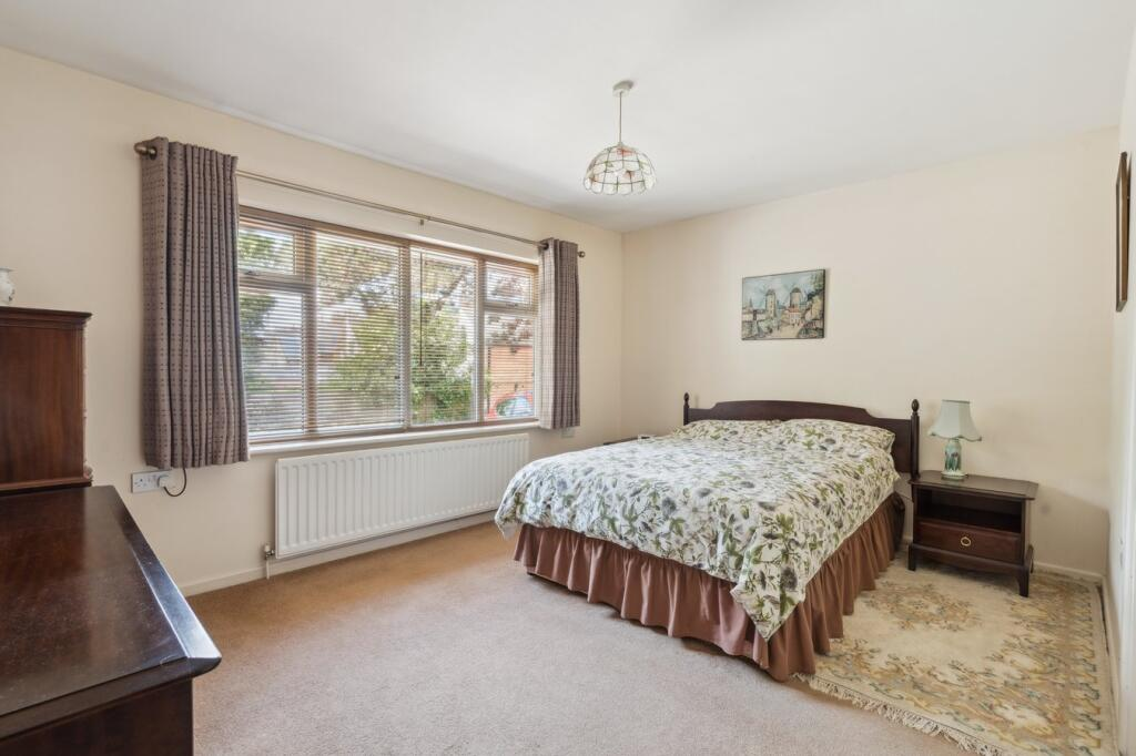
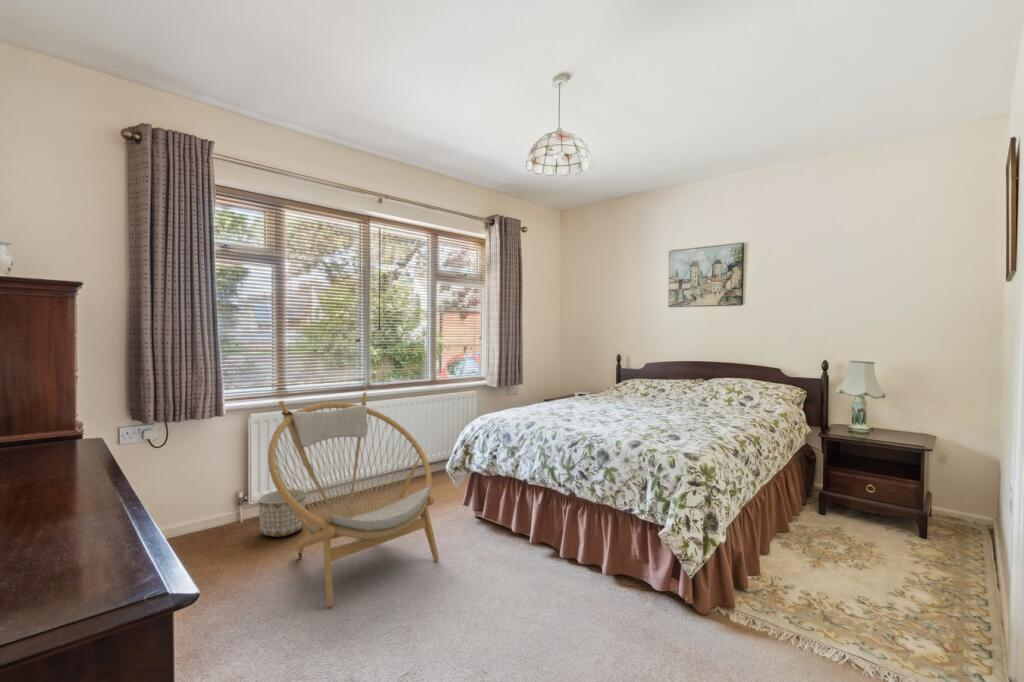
+ planter [257,488,307,538]
+ armchair [267,391,440,608]
